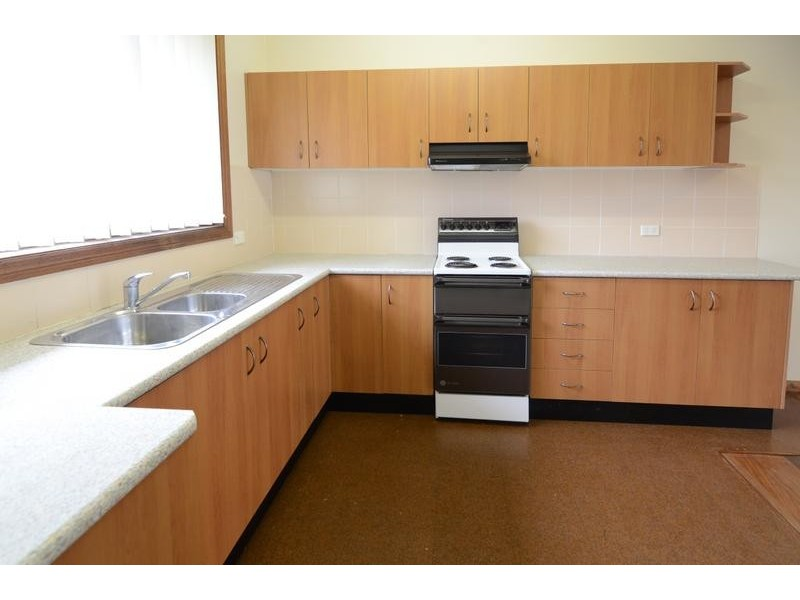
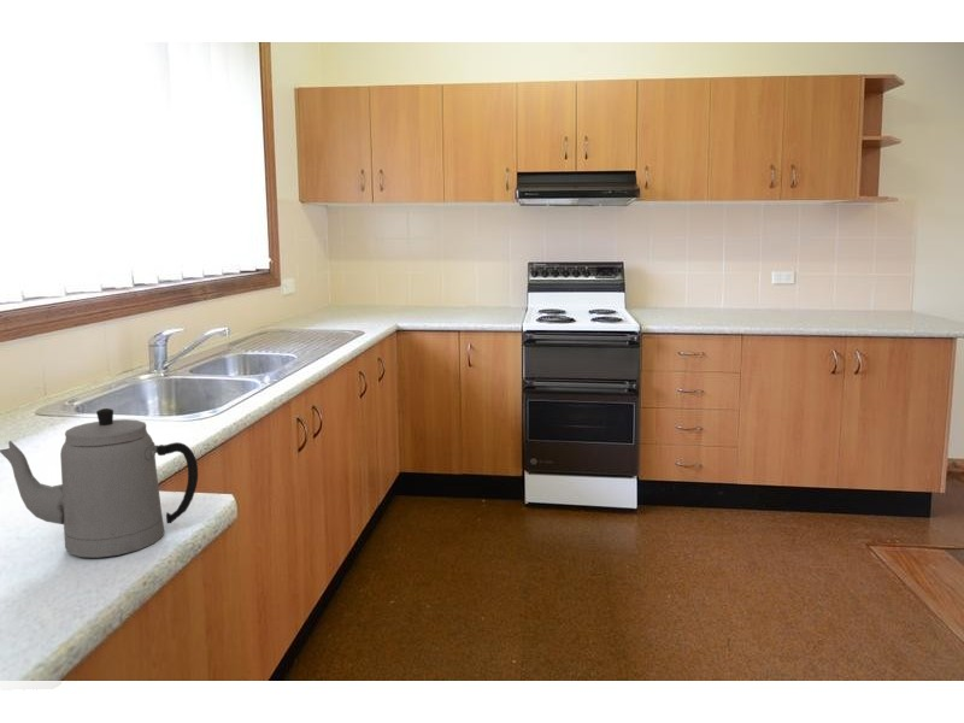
+ teapot [0,407,199,559]
